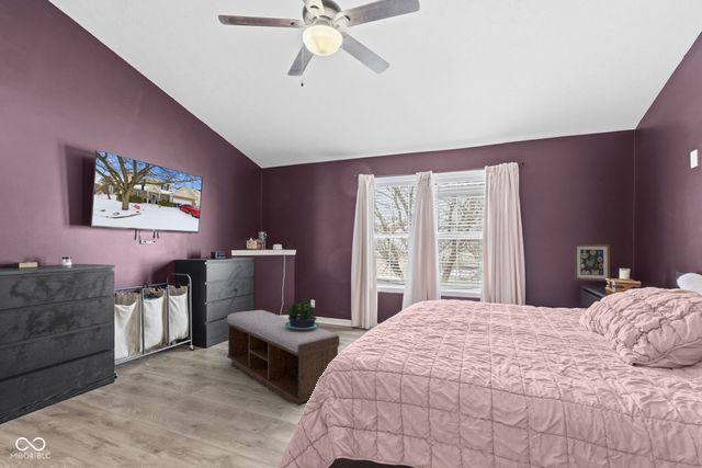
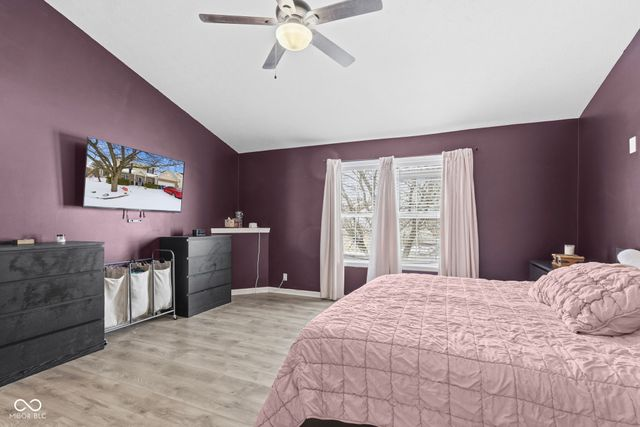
- bench [226,309,340,407]
- wall art [574,243,611,282]
- potted plant [280,299,320,330]
